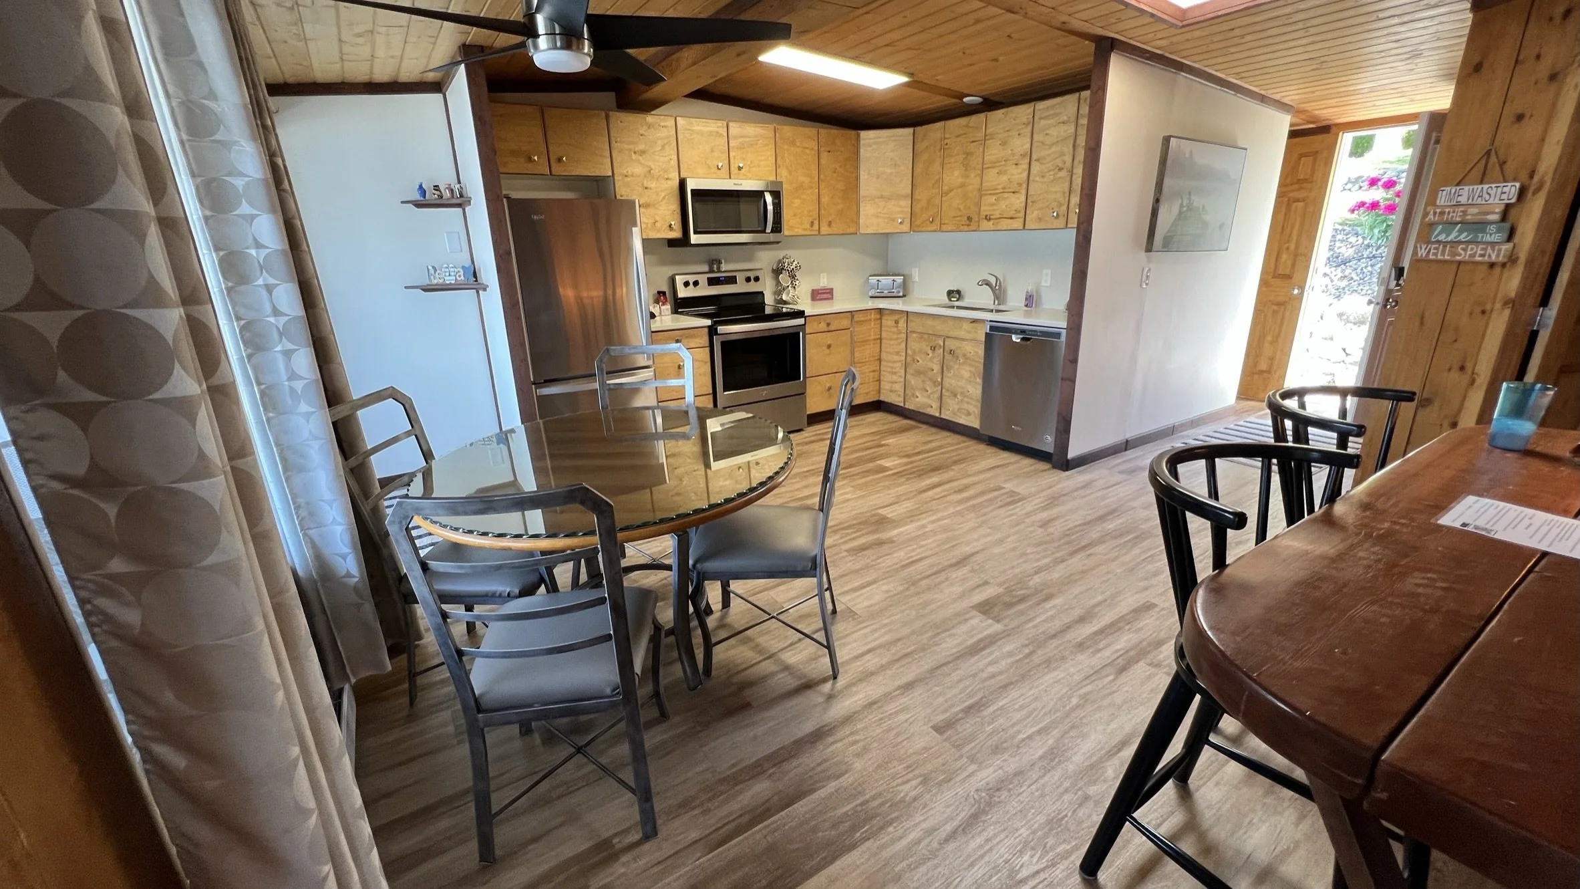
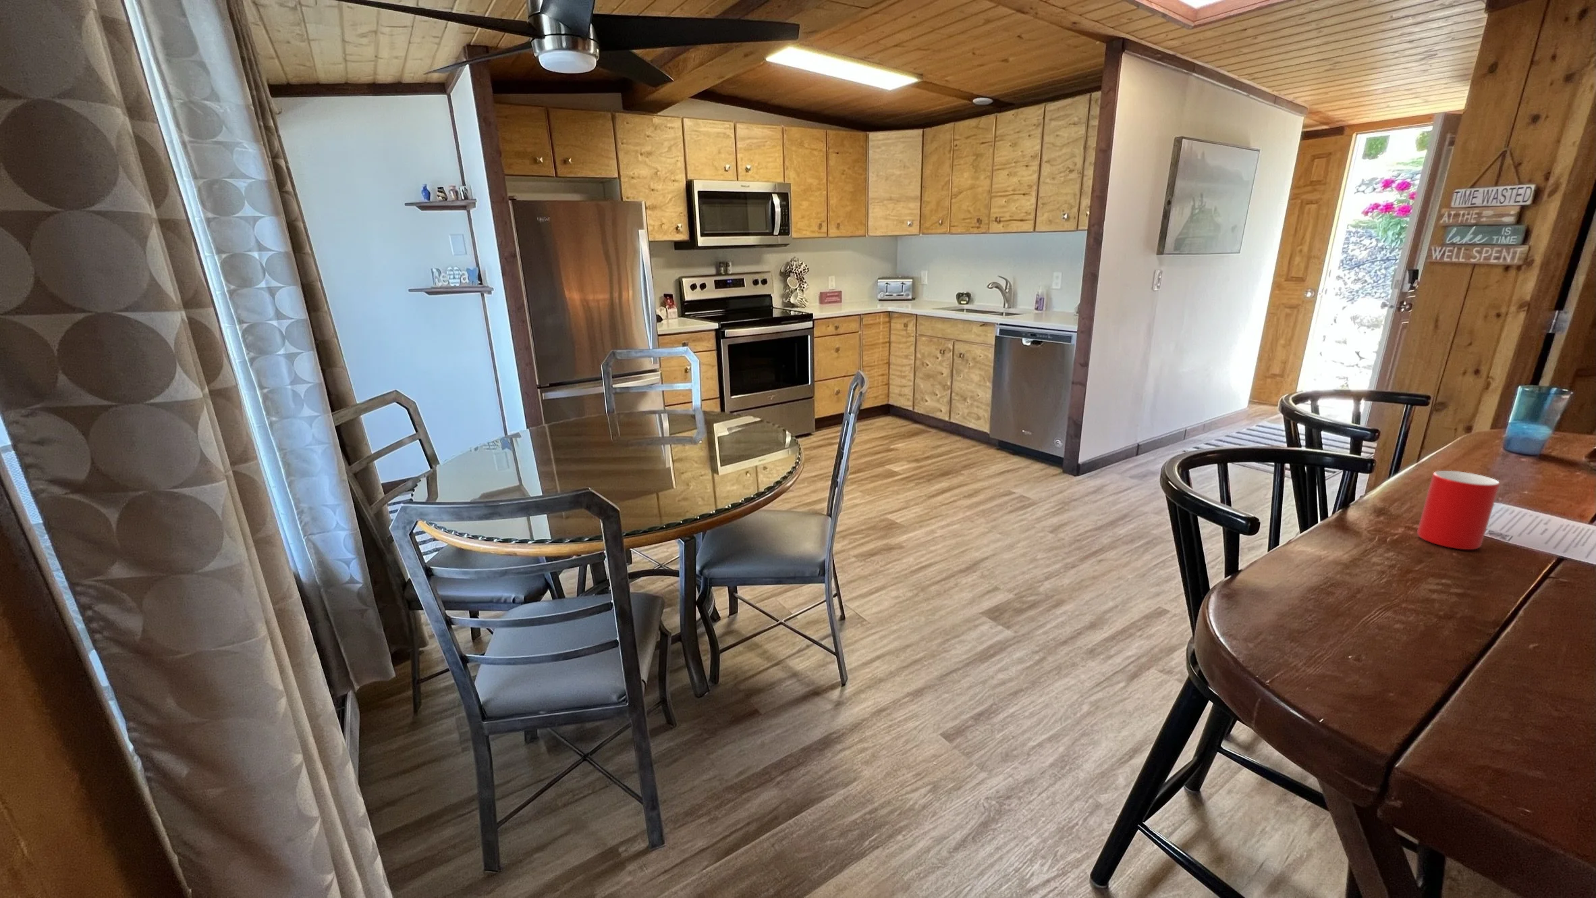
+ cup [1416,470,1501,550]
